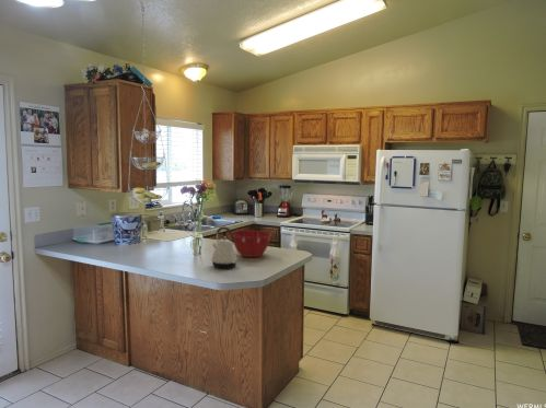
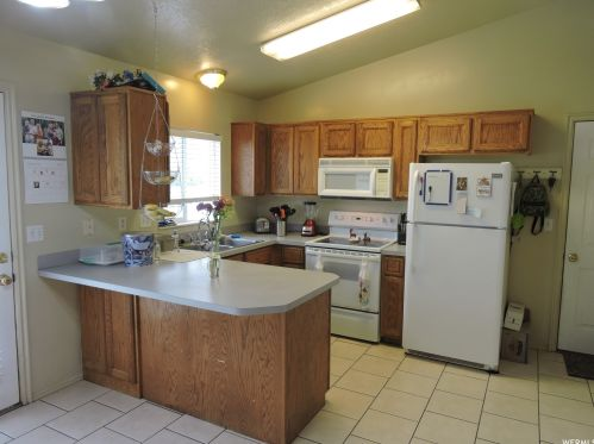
- kettle [210,225,239,269]
- mixing bowl [232,230,272,258]
